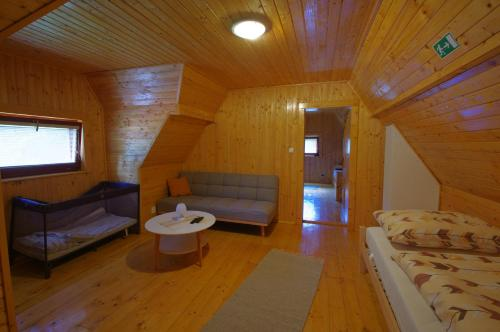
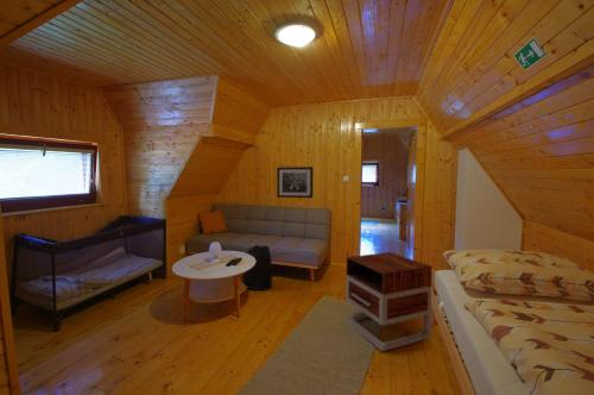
+ nightstand [345,251,434,352]
+ backpack [241,243,273,291]
+ wall art [276,165,314,199]
